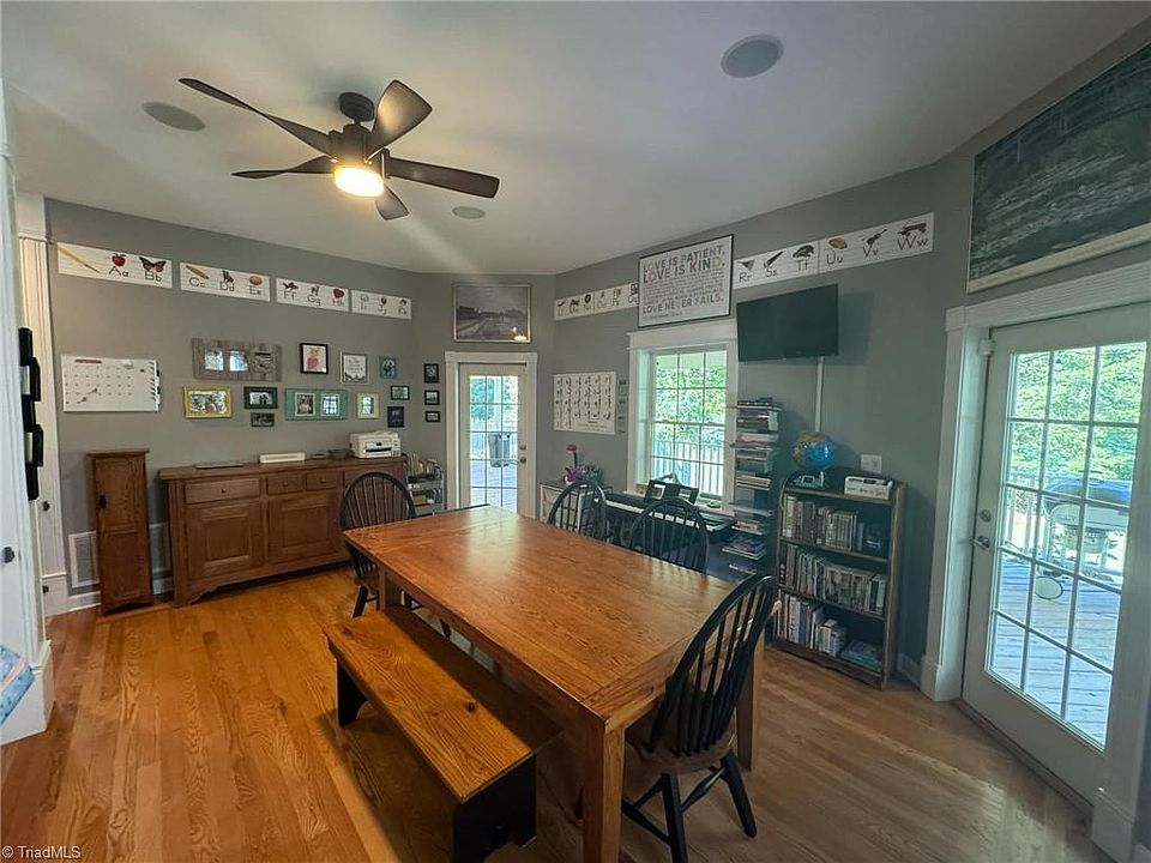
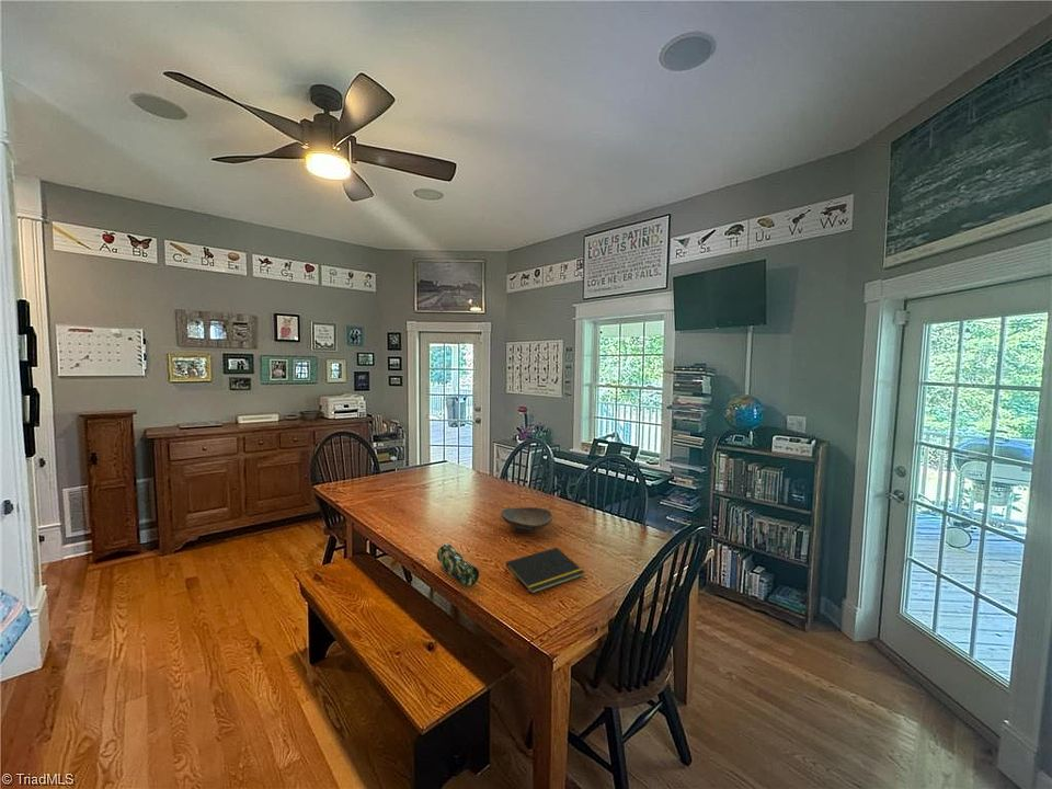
+ pencil case [436,542,480,588]
+ notepad [504,547,586,595]
+ decorative bowl [500,506,554,534]
